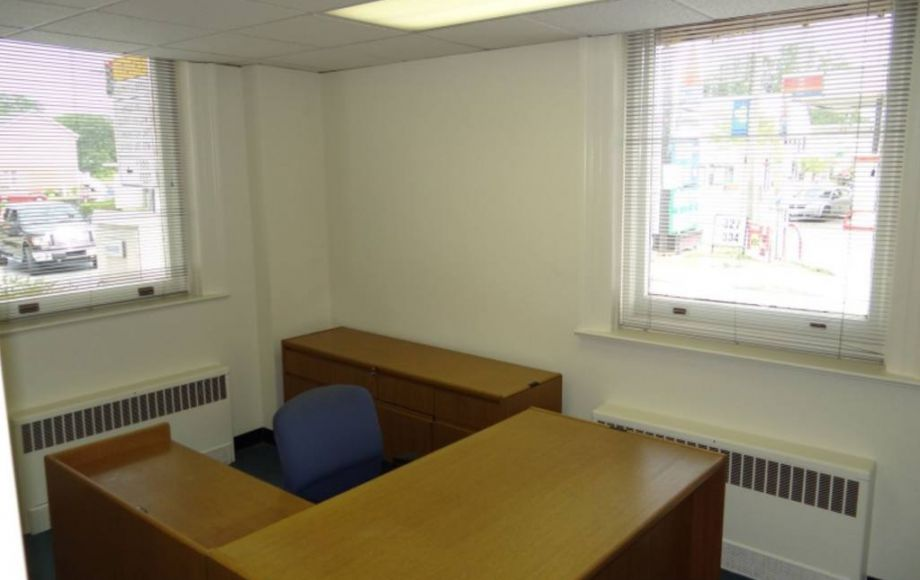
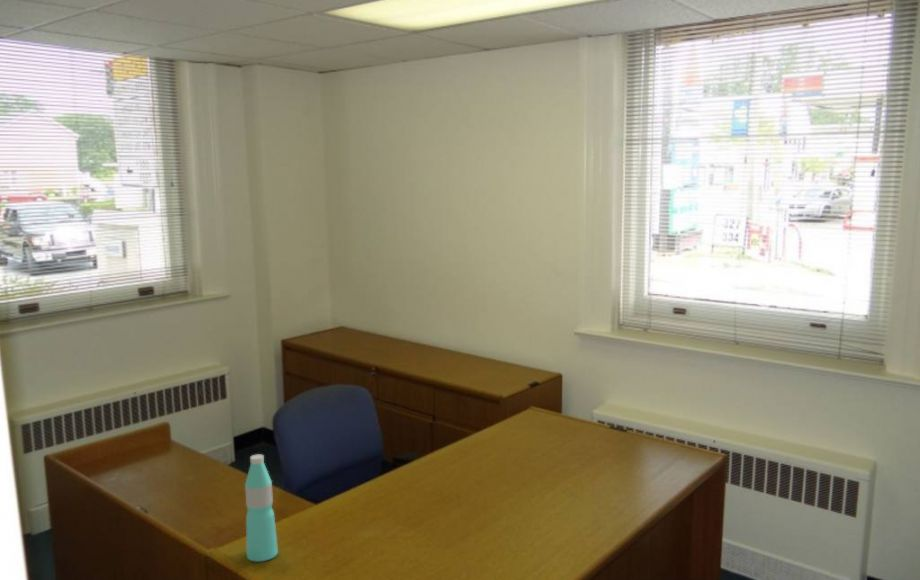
+ water bottle [244,453,279,563]
